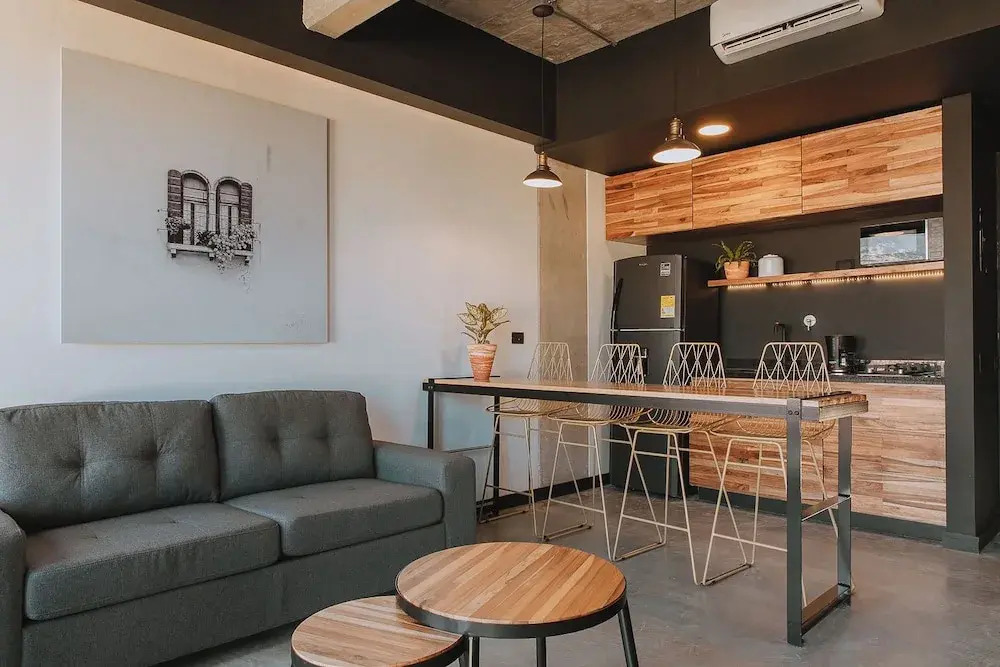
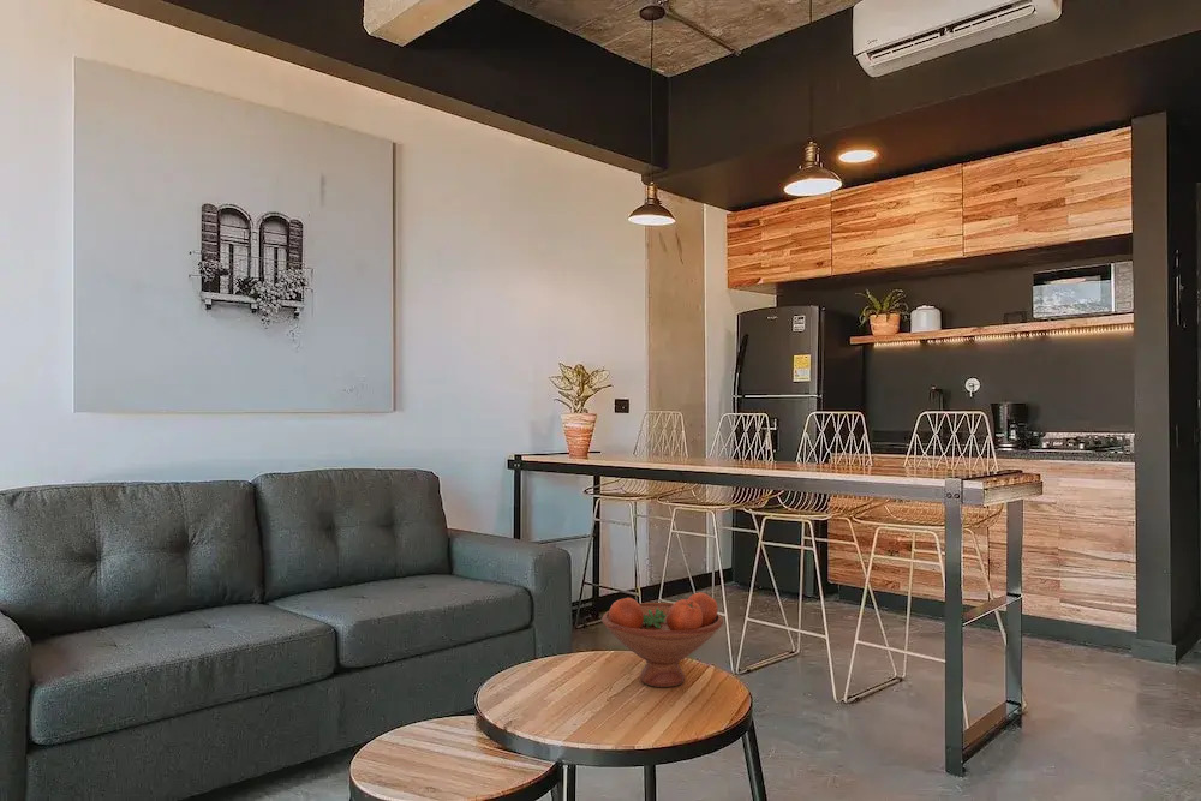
+ fruit bowl [600,591,724,688]
